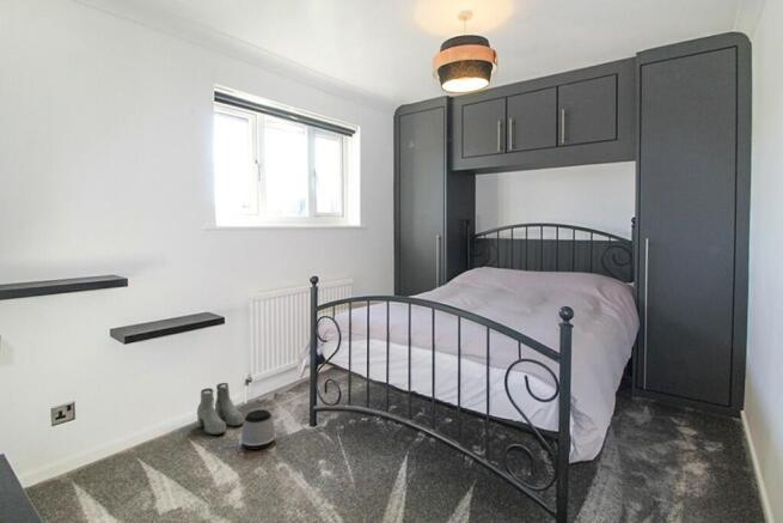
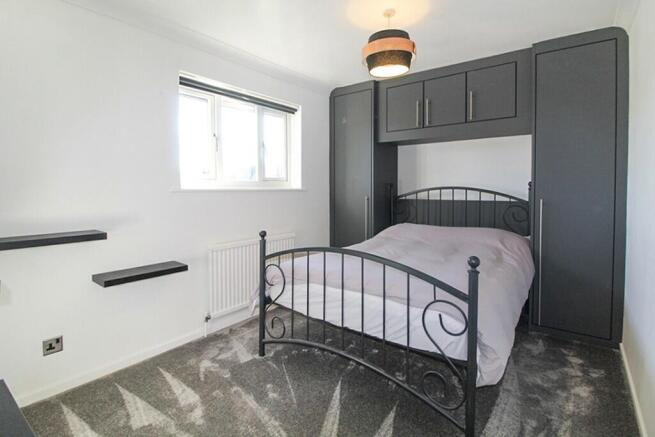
- boots [196,382,245,436]
- speaker [239,408,277,451]
